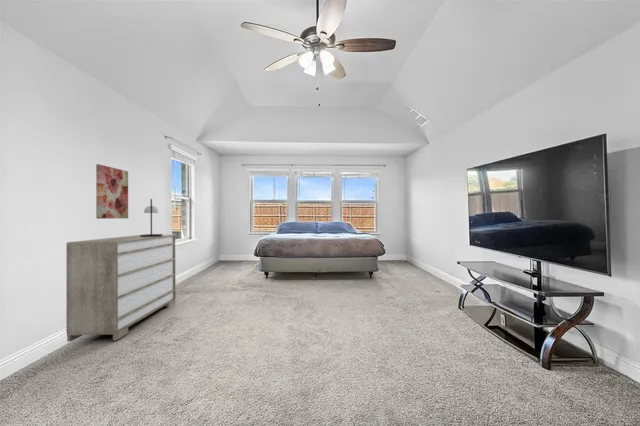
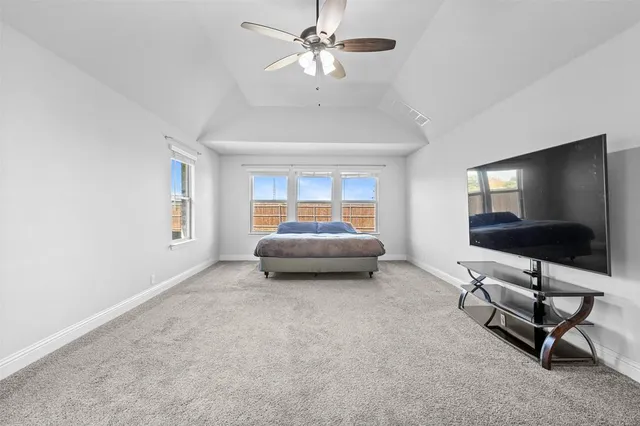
- dresser [65,233,177,343]
- table lamp [140,198,164,237]
- wall art [95,163,129,220]
